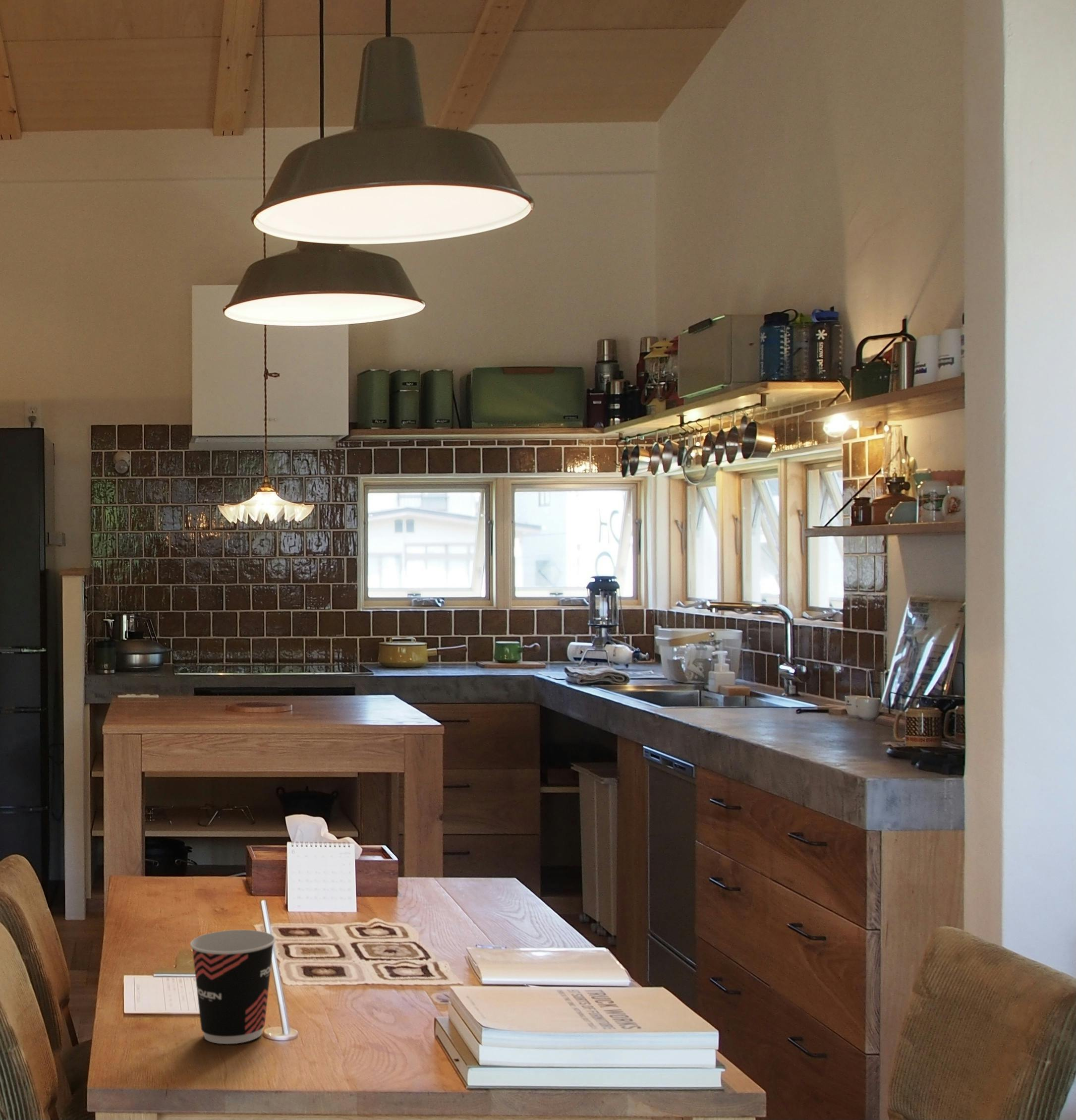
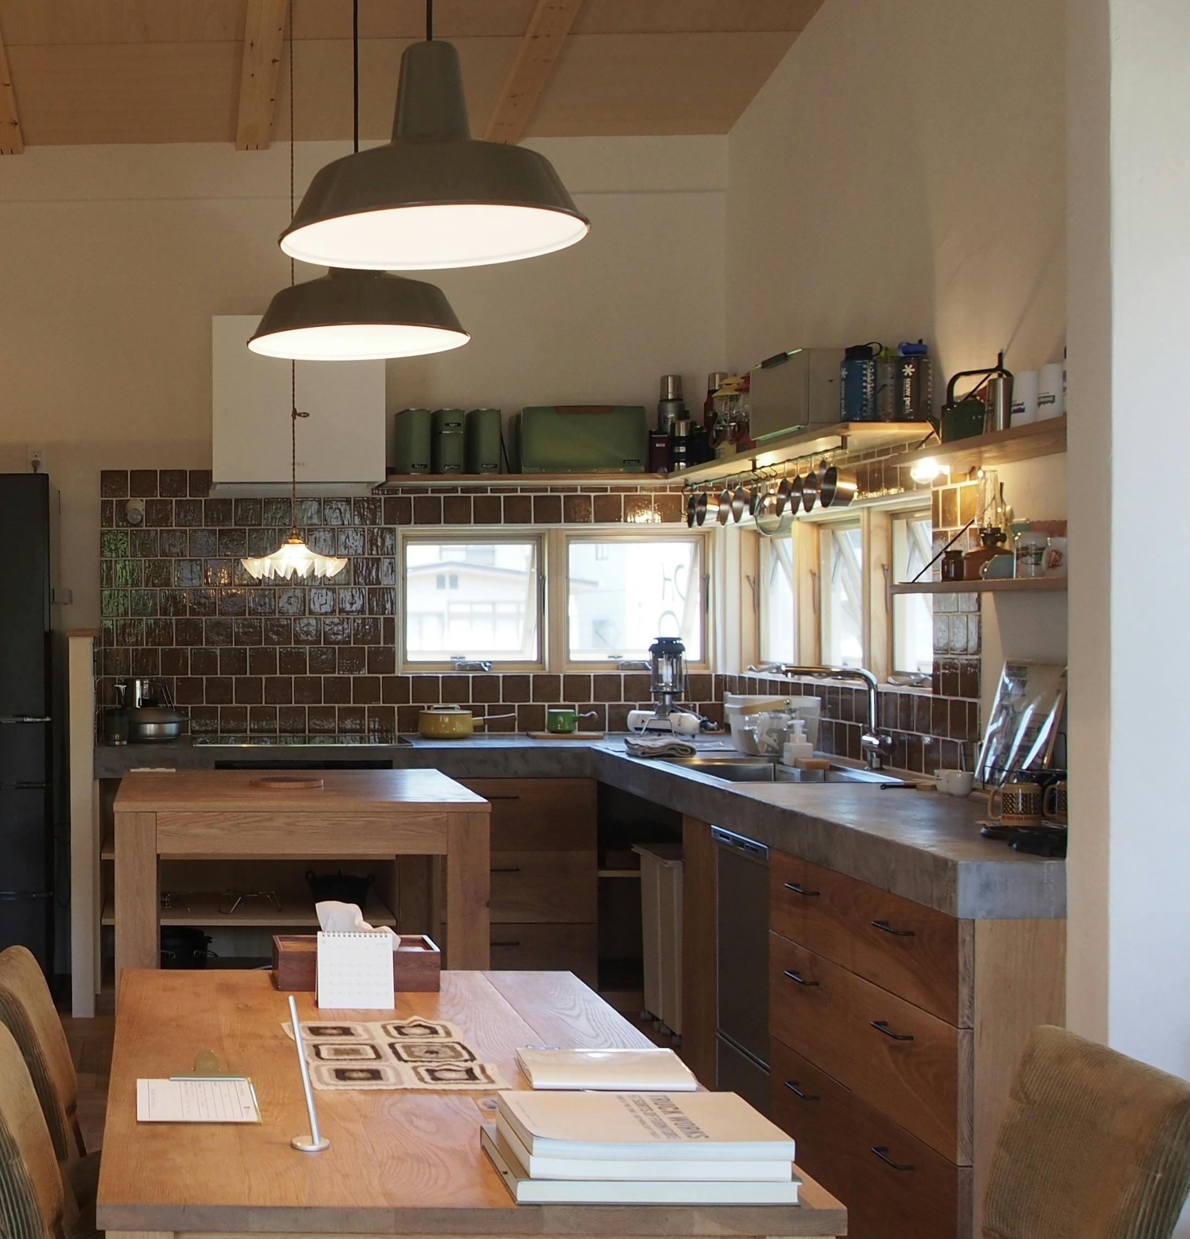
- cup [189,929,276,1045]
